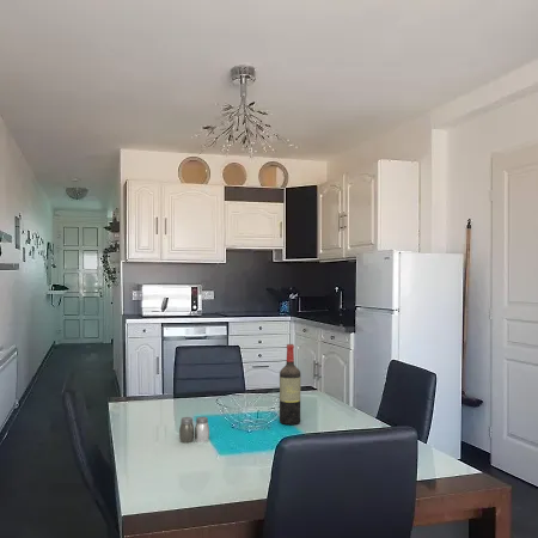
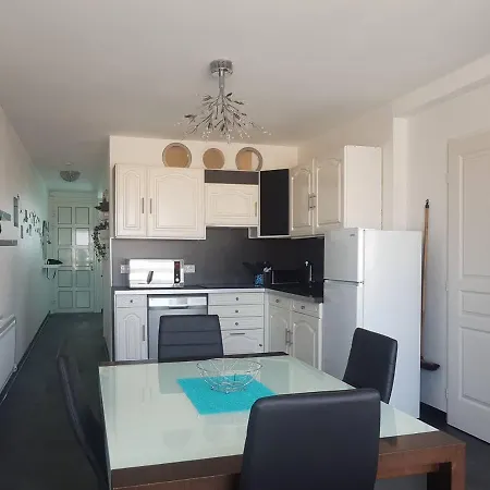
- salt and pepper shaker [178,416,210,445]
- wine bottle [279,343,301,426]
